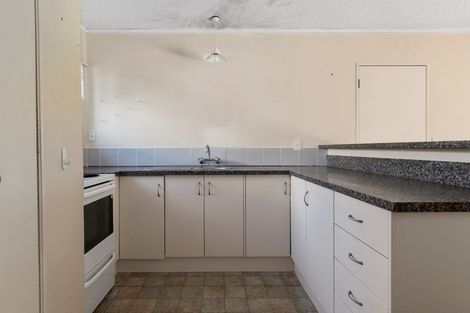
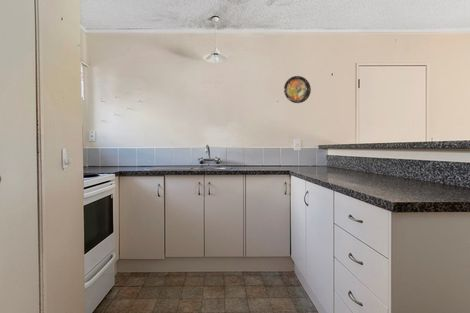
+ decorative plate [283,75,312,104]
